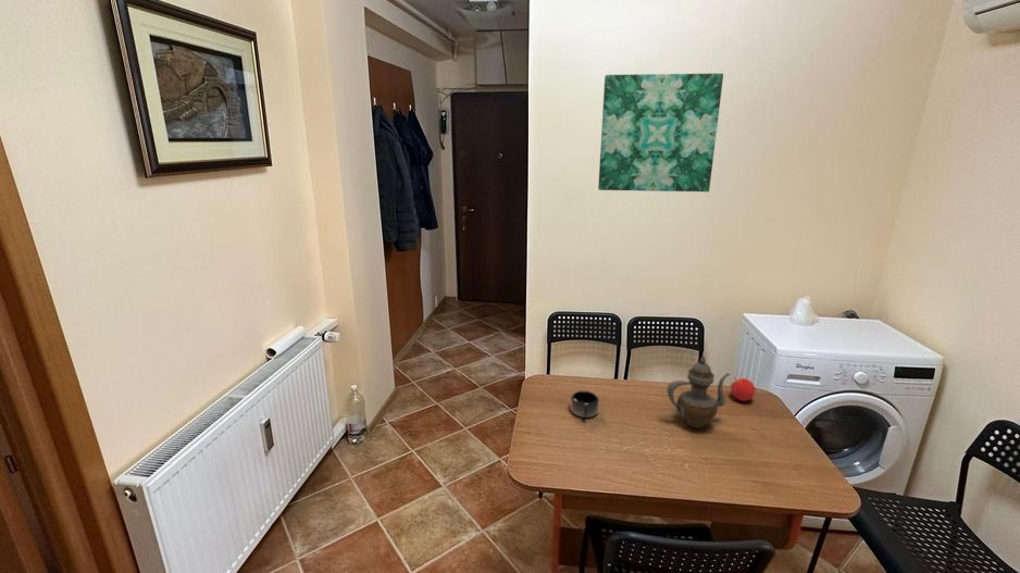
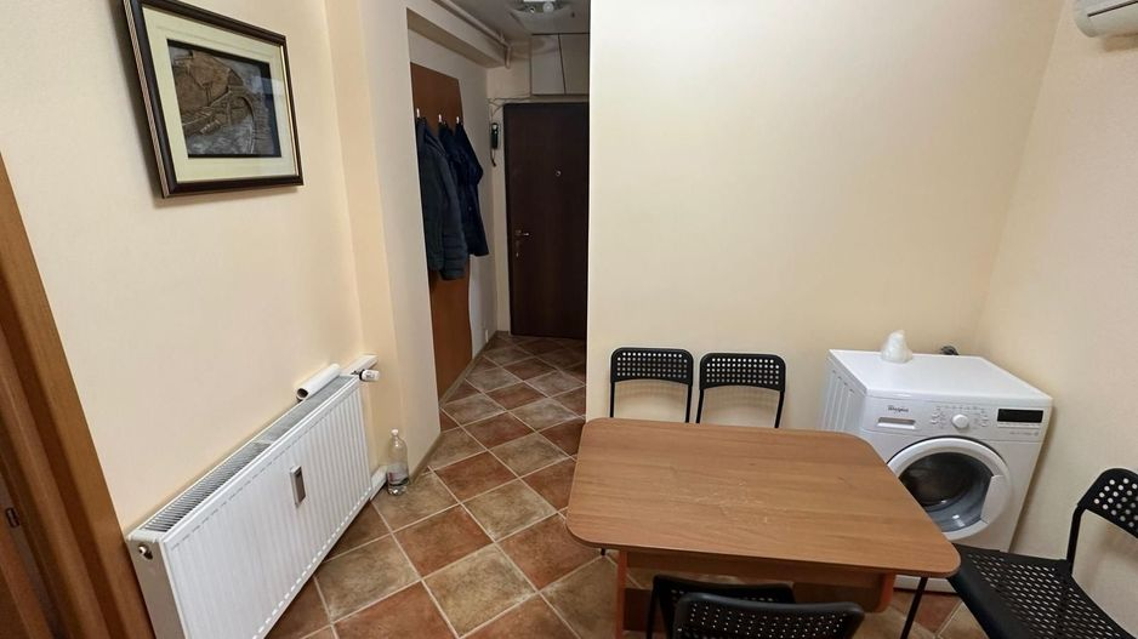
- teapot [667,354,731,429]
- fruit [730,376,757,402]
- wall art [597,72,724,192]
- mug [570,390,600,419]
